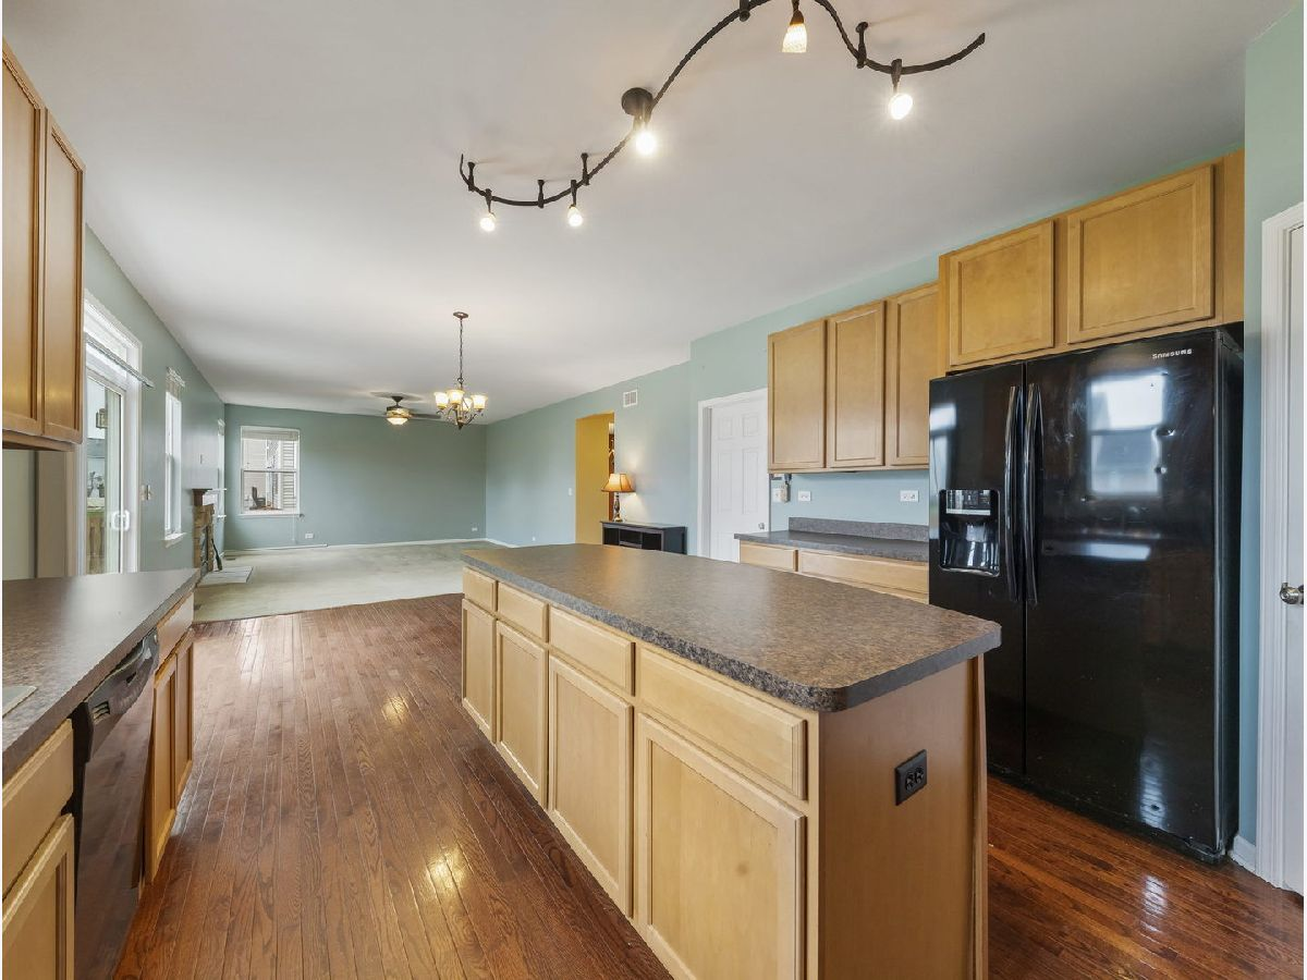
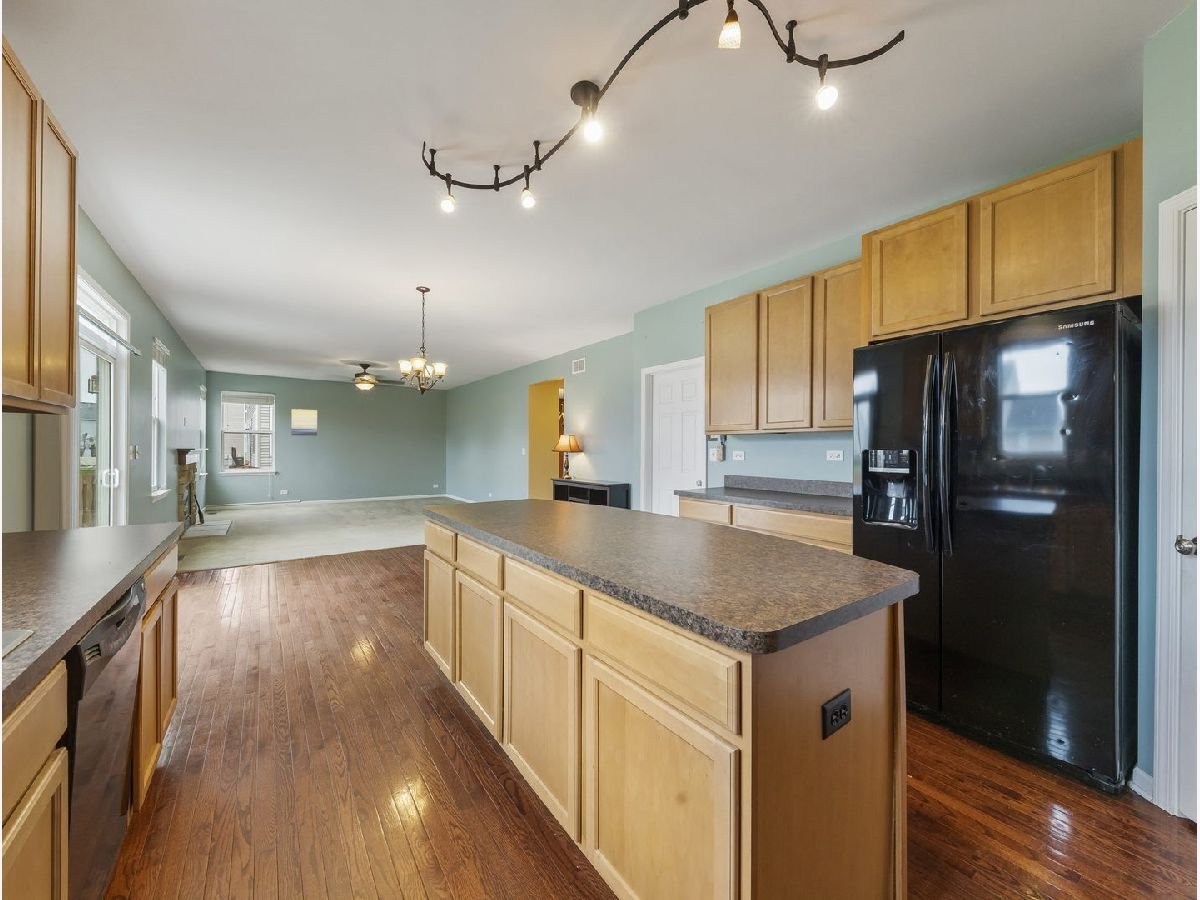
+ wall art [291,408,318,437]
